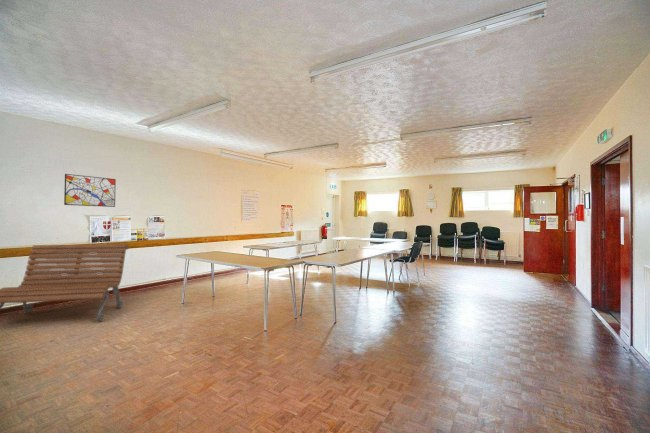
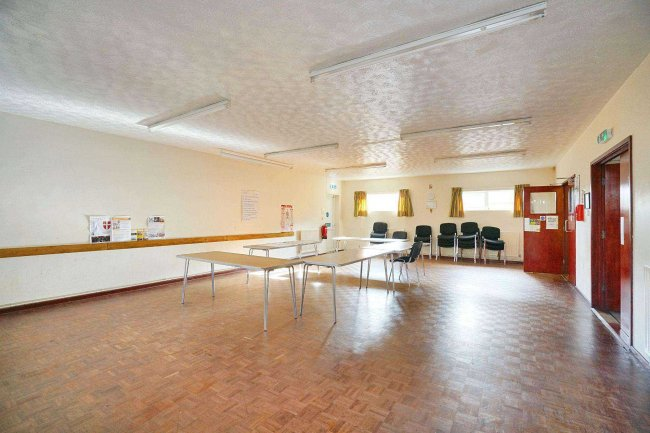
- bench [0,243,130,323]
- wall art [63,173,117,208]
